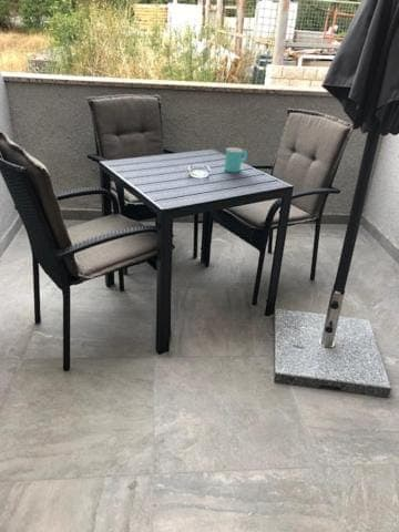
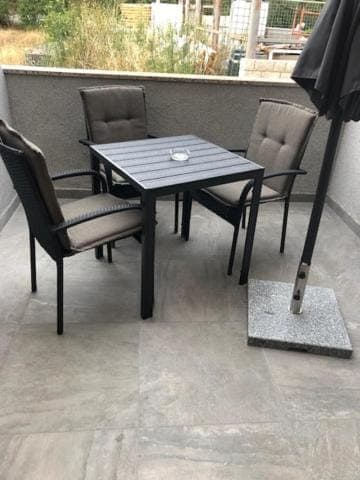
- cup [224,146,248,173]
